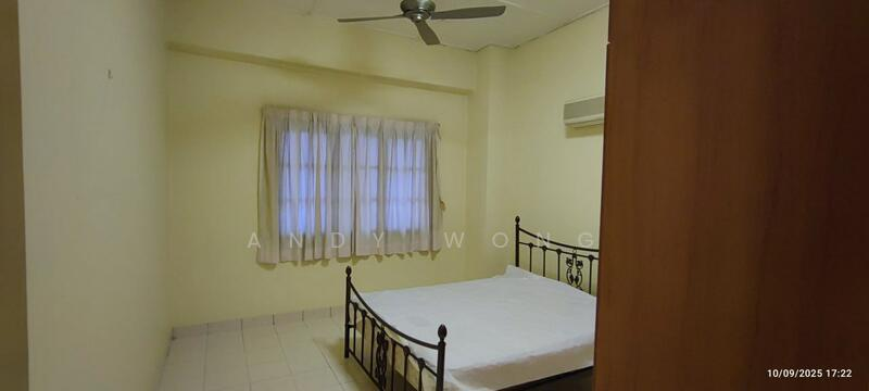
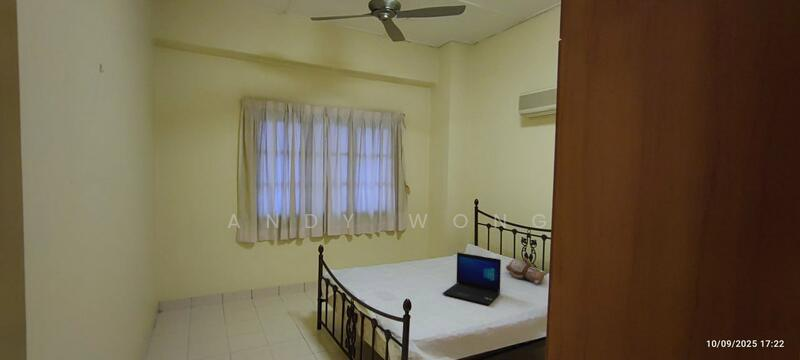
+ laptop [442,252,502,306]
+ teddy bear [505,256,548,285]
